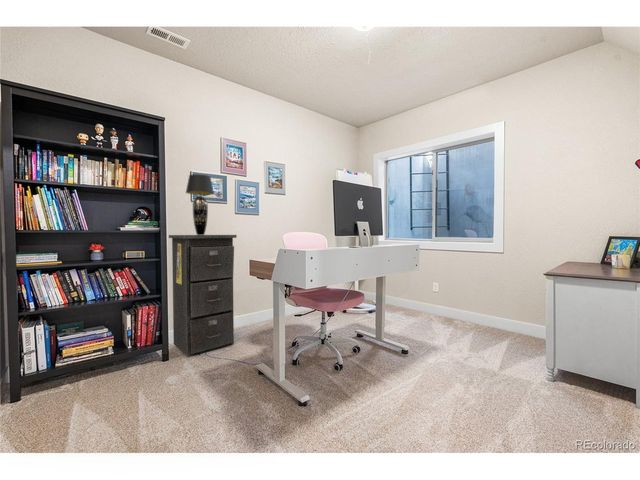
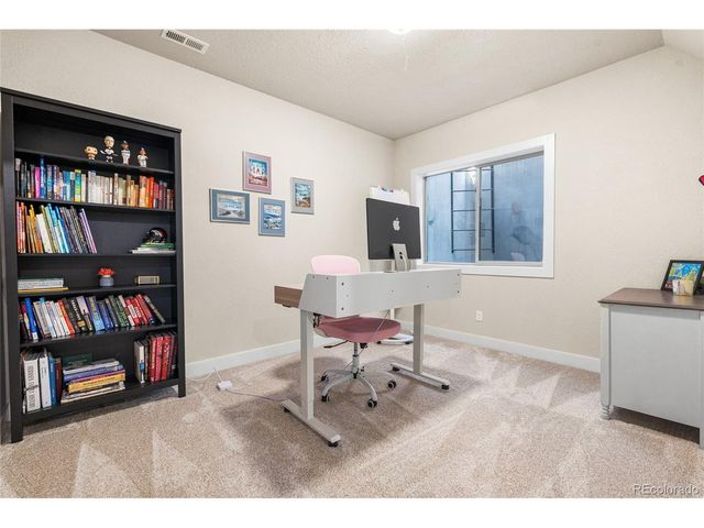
- filing cabinet [168,234,238,358]
- table lamp [185,173,215,235]
